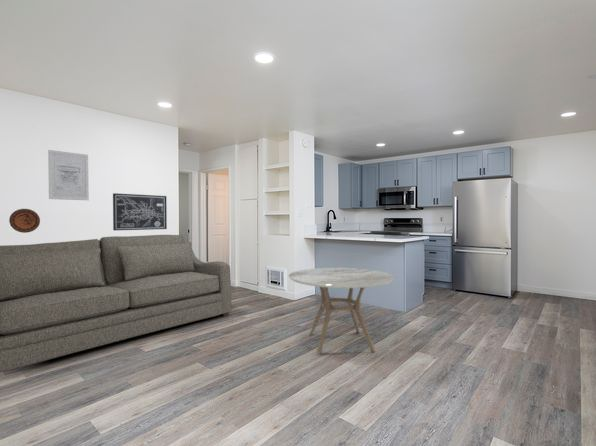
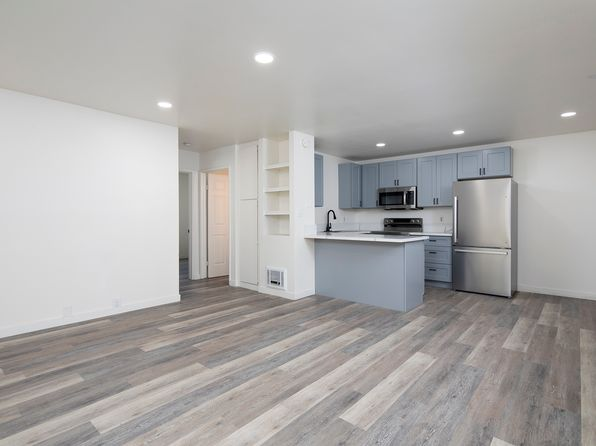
- wall art [112,192,168,231]
- wall art [47,149,90,201]
- decorative plate [8,208,41,234]
- sofa [0,234,232,374]
- dining table [288,267,395,356]
